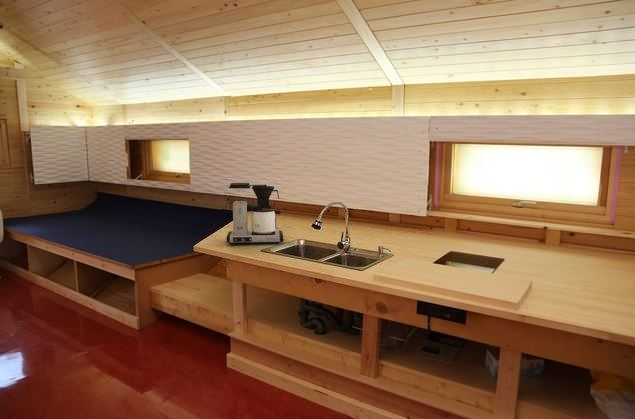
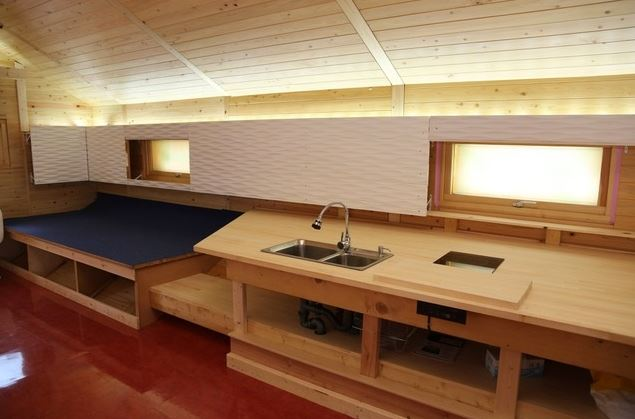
- coffee maker [226,182,284,245]
